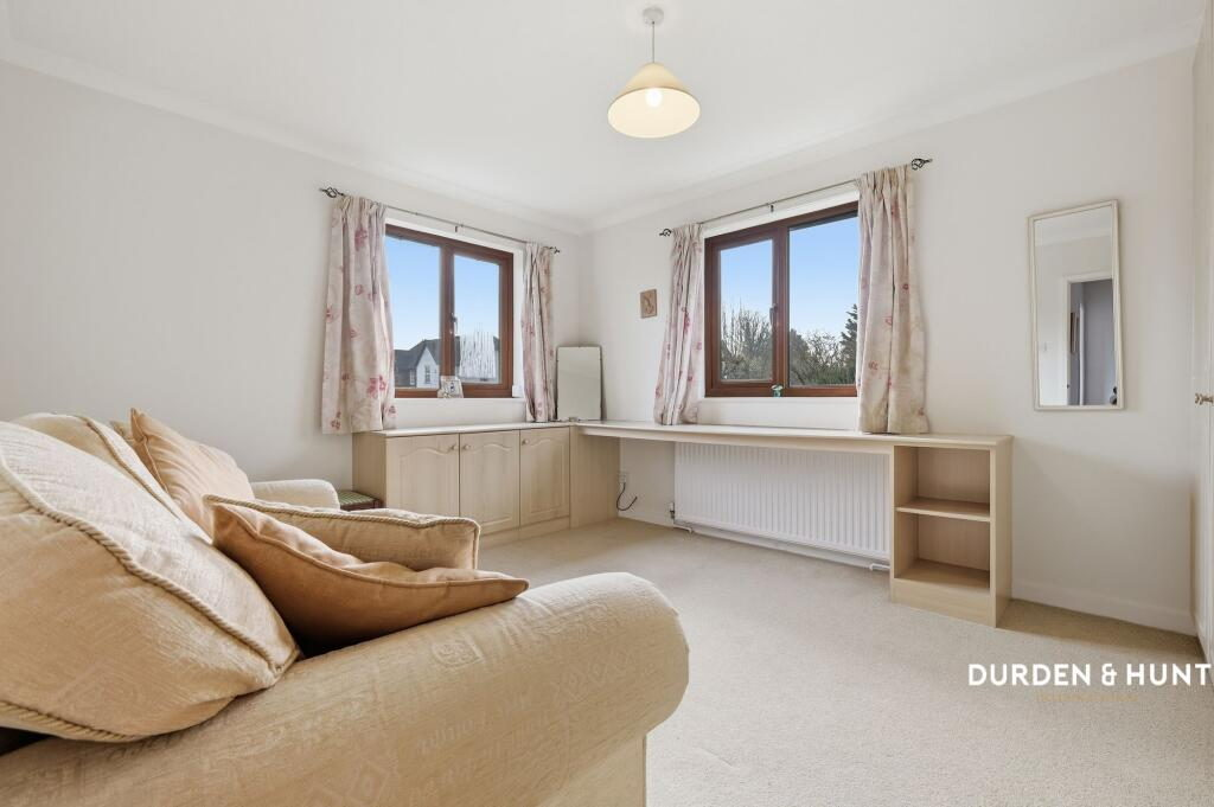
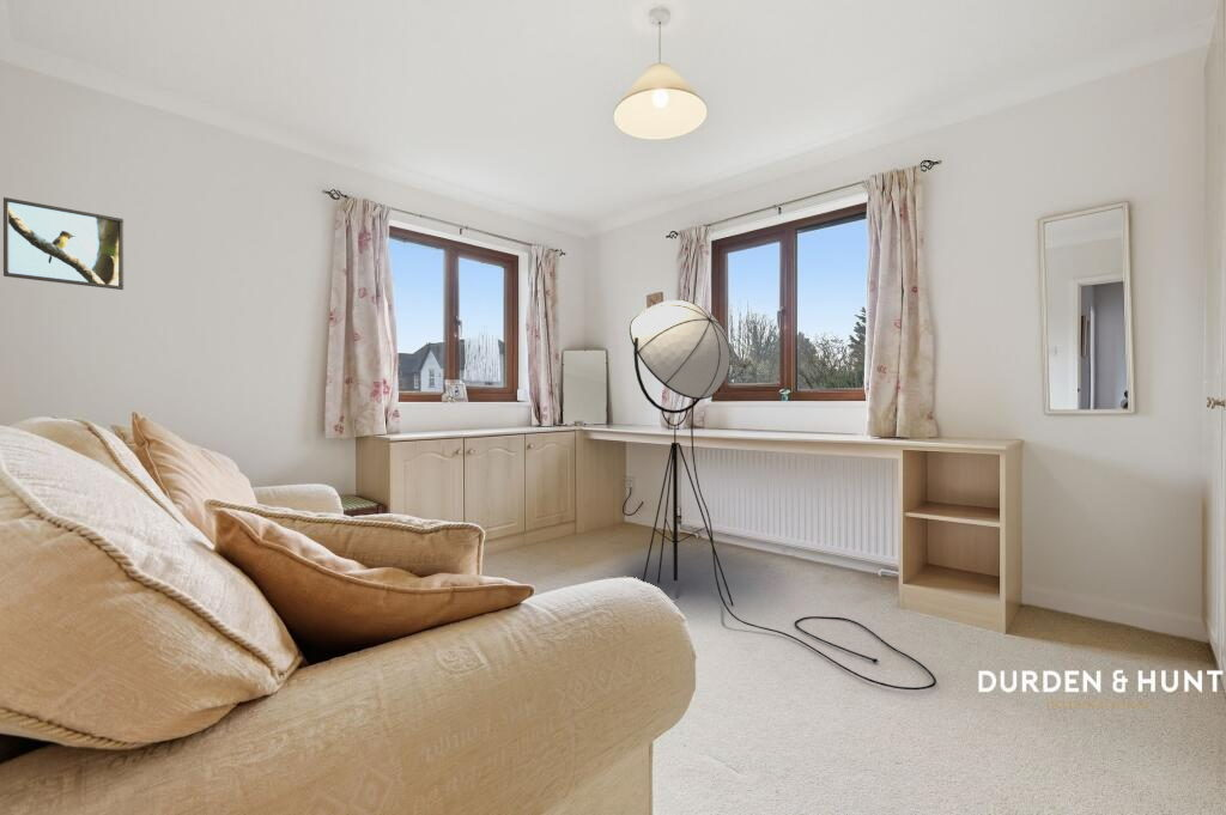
+ floor lamp [629,299,937,691]
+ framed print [2,196,125,291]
